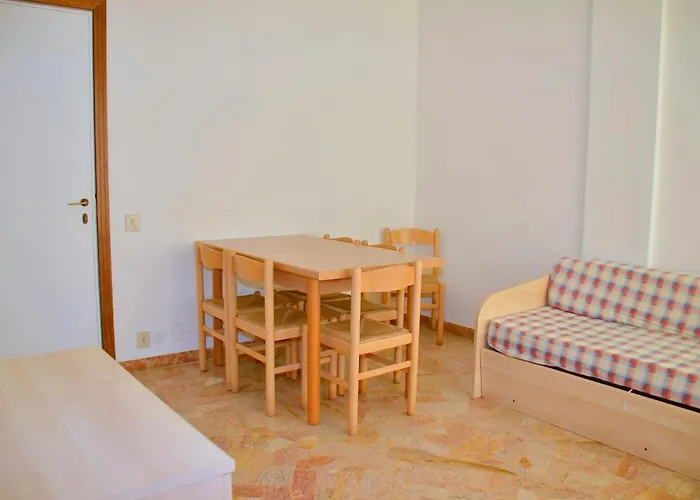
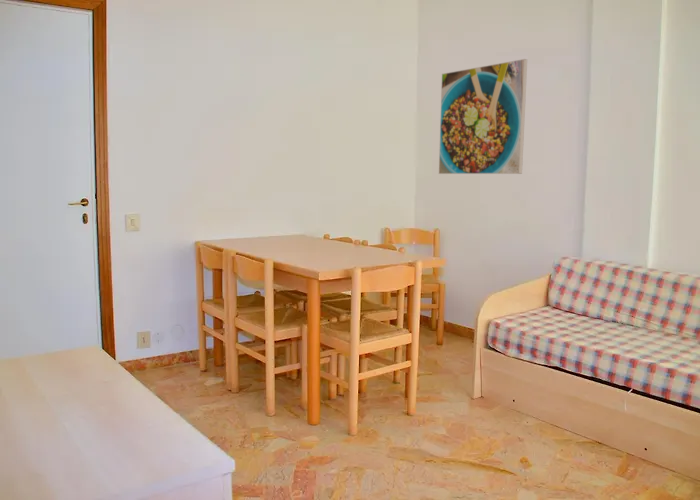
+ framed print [438,58,528,175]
